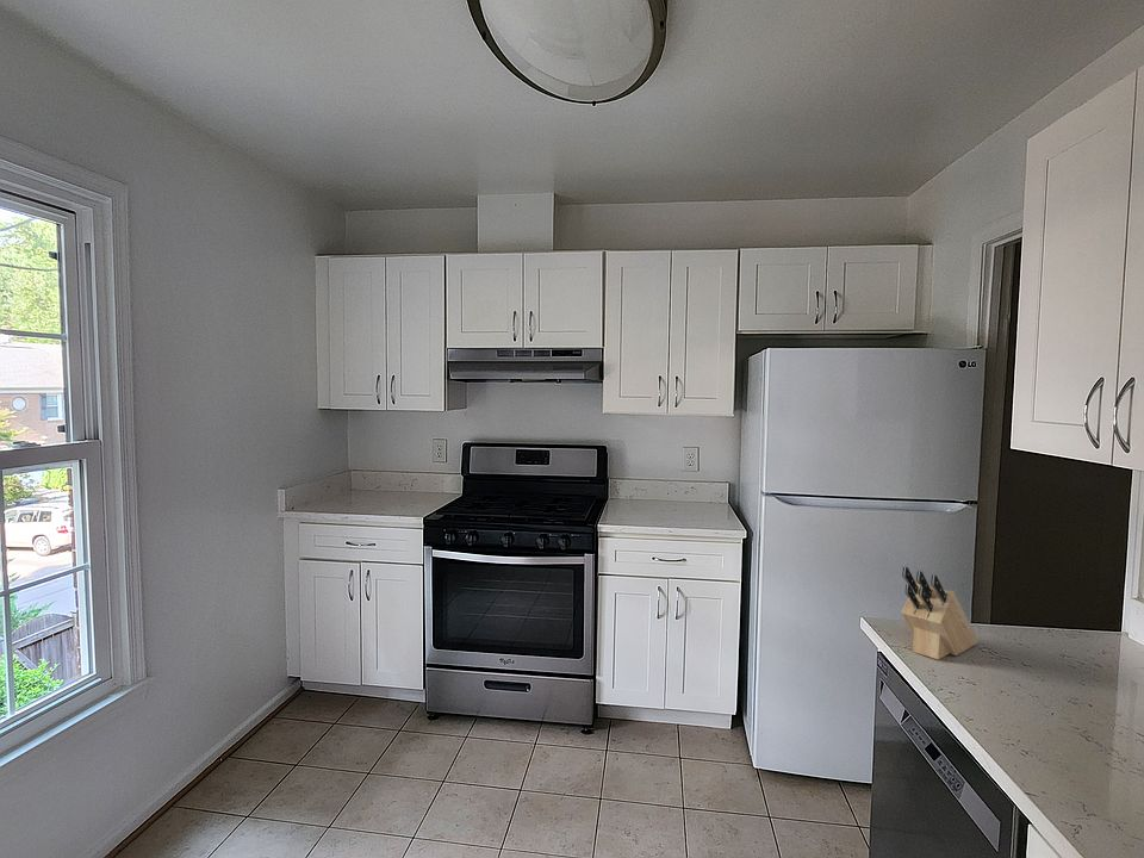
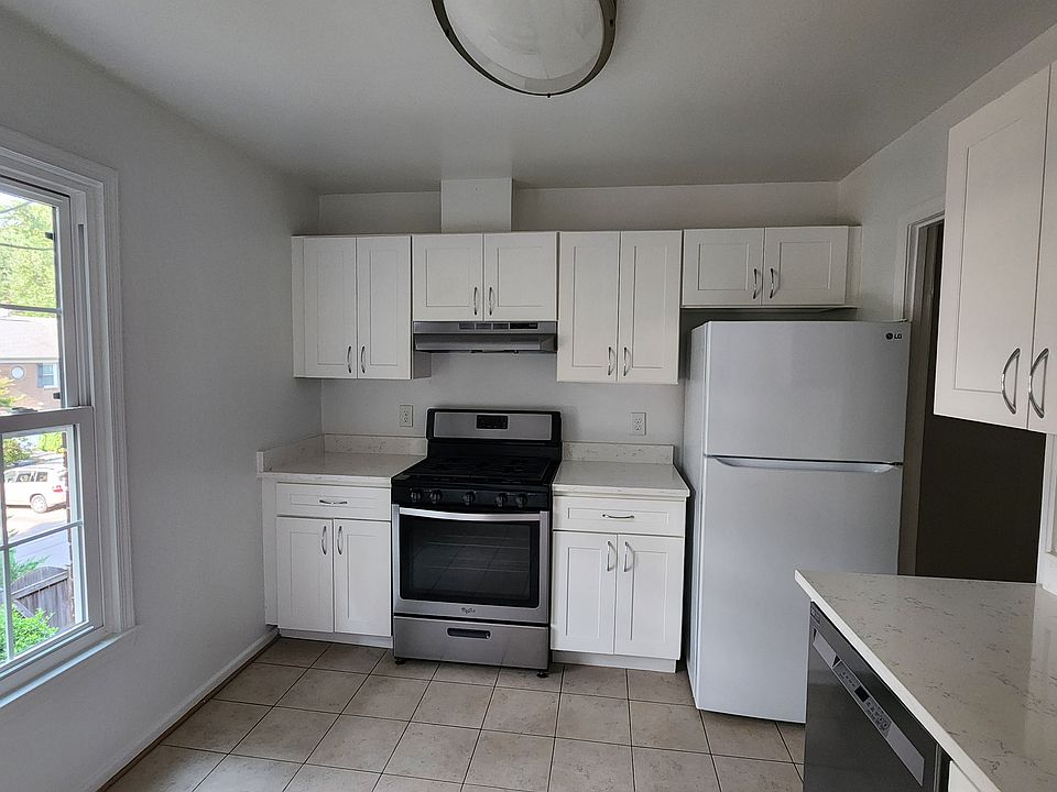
- knife block [901,565,980,661]
